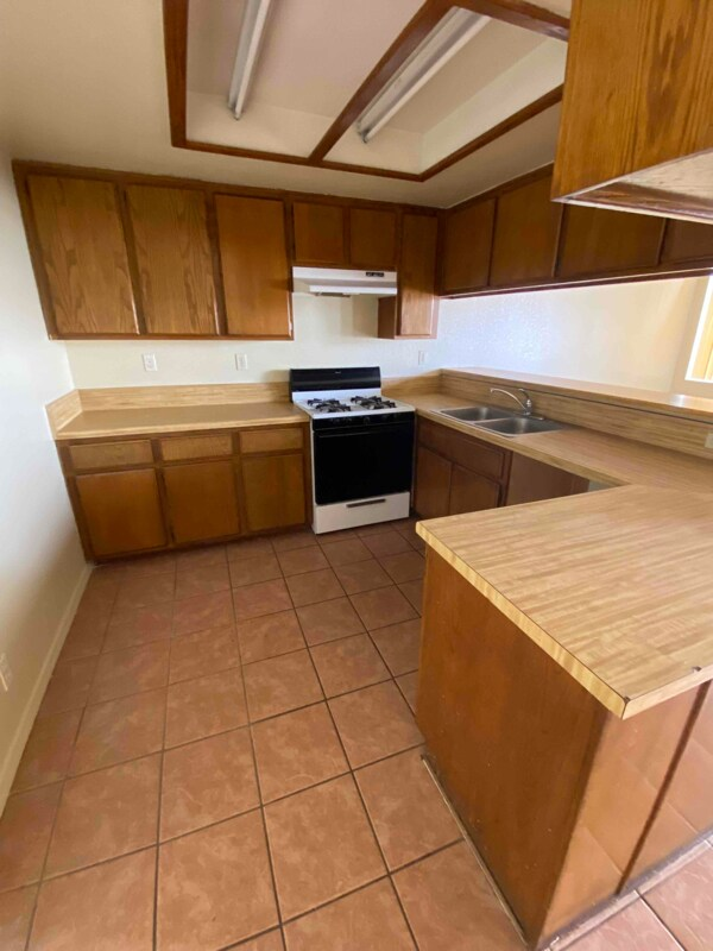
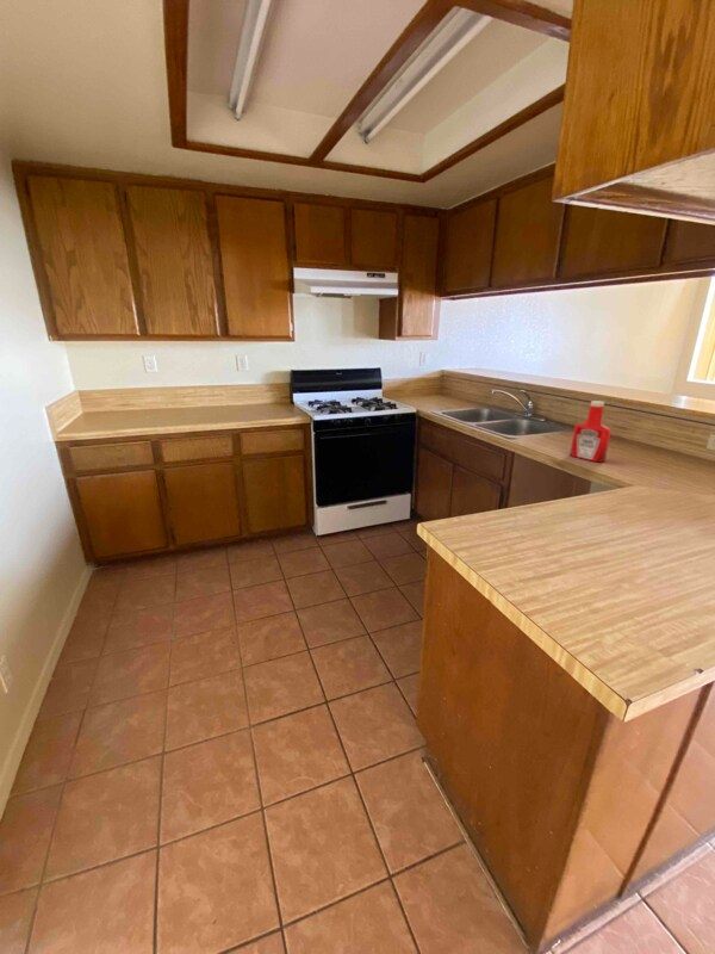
+ soap bottle [568,399,613,464]
